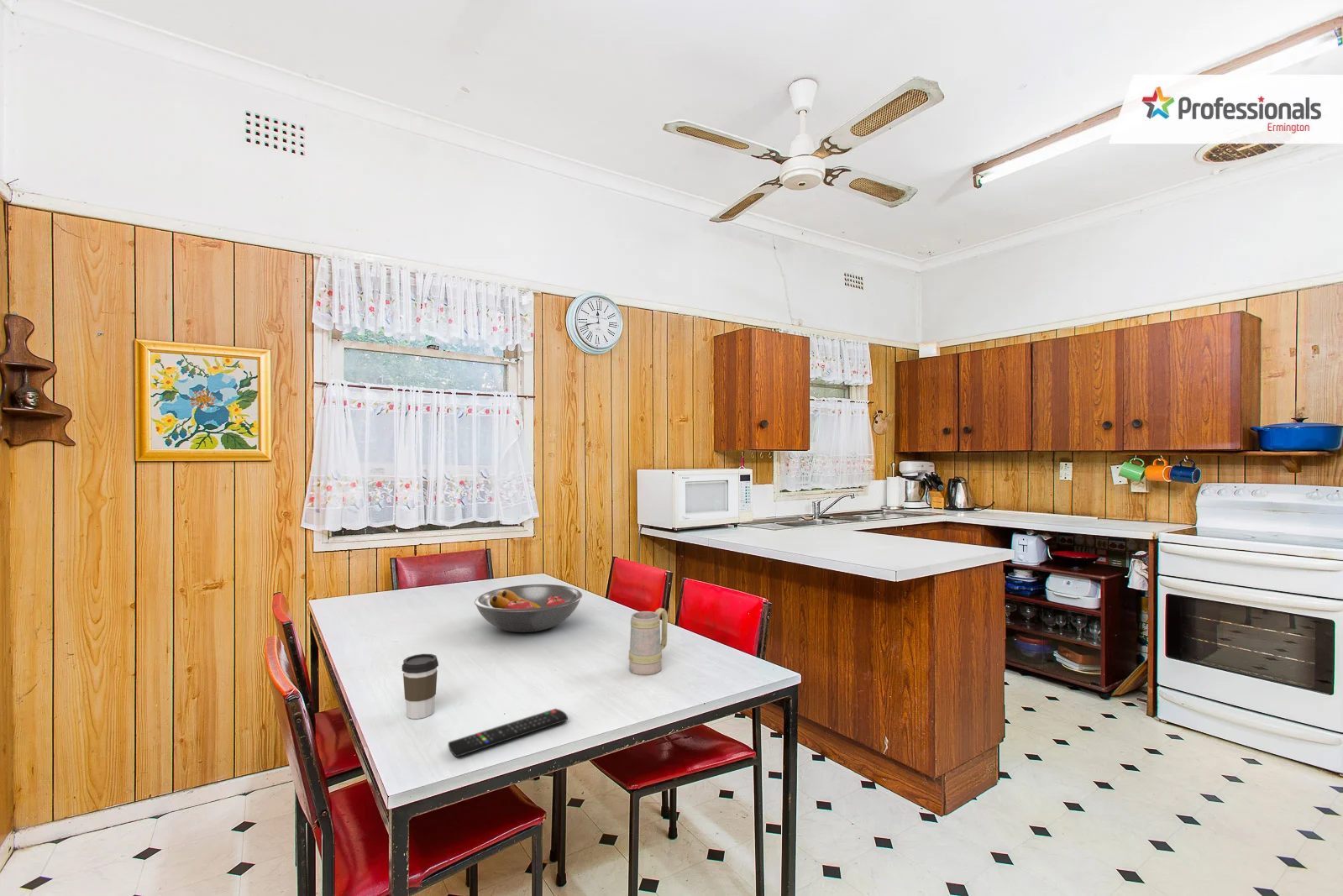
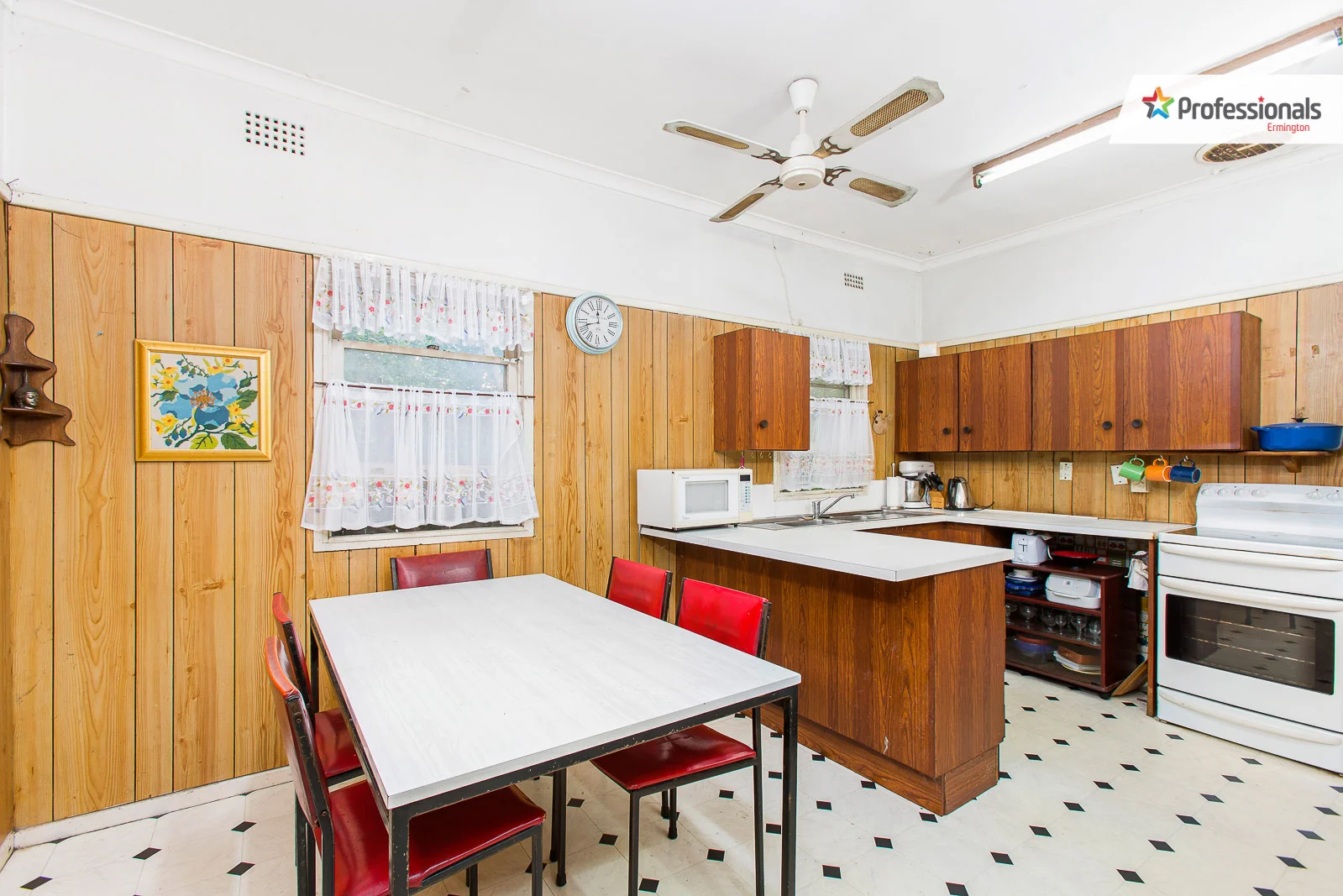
- mug [628,607,669,676]
- fruit bowl [474,584,583,633]
- coffee cup [401,653,439,720]
- remote control [448,708,569,757]
